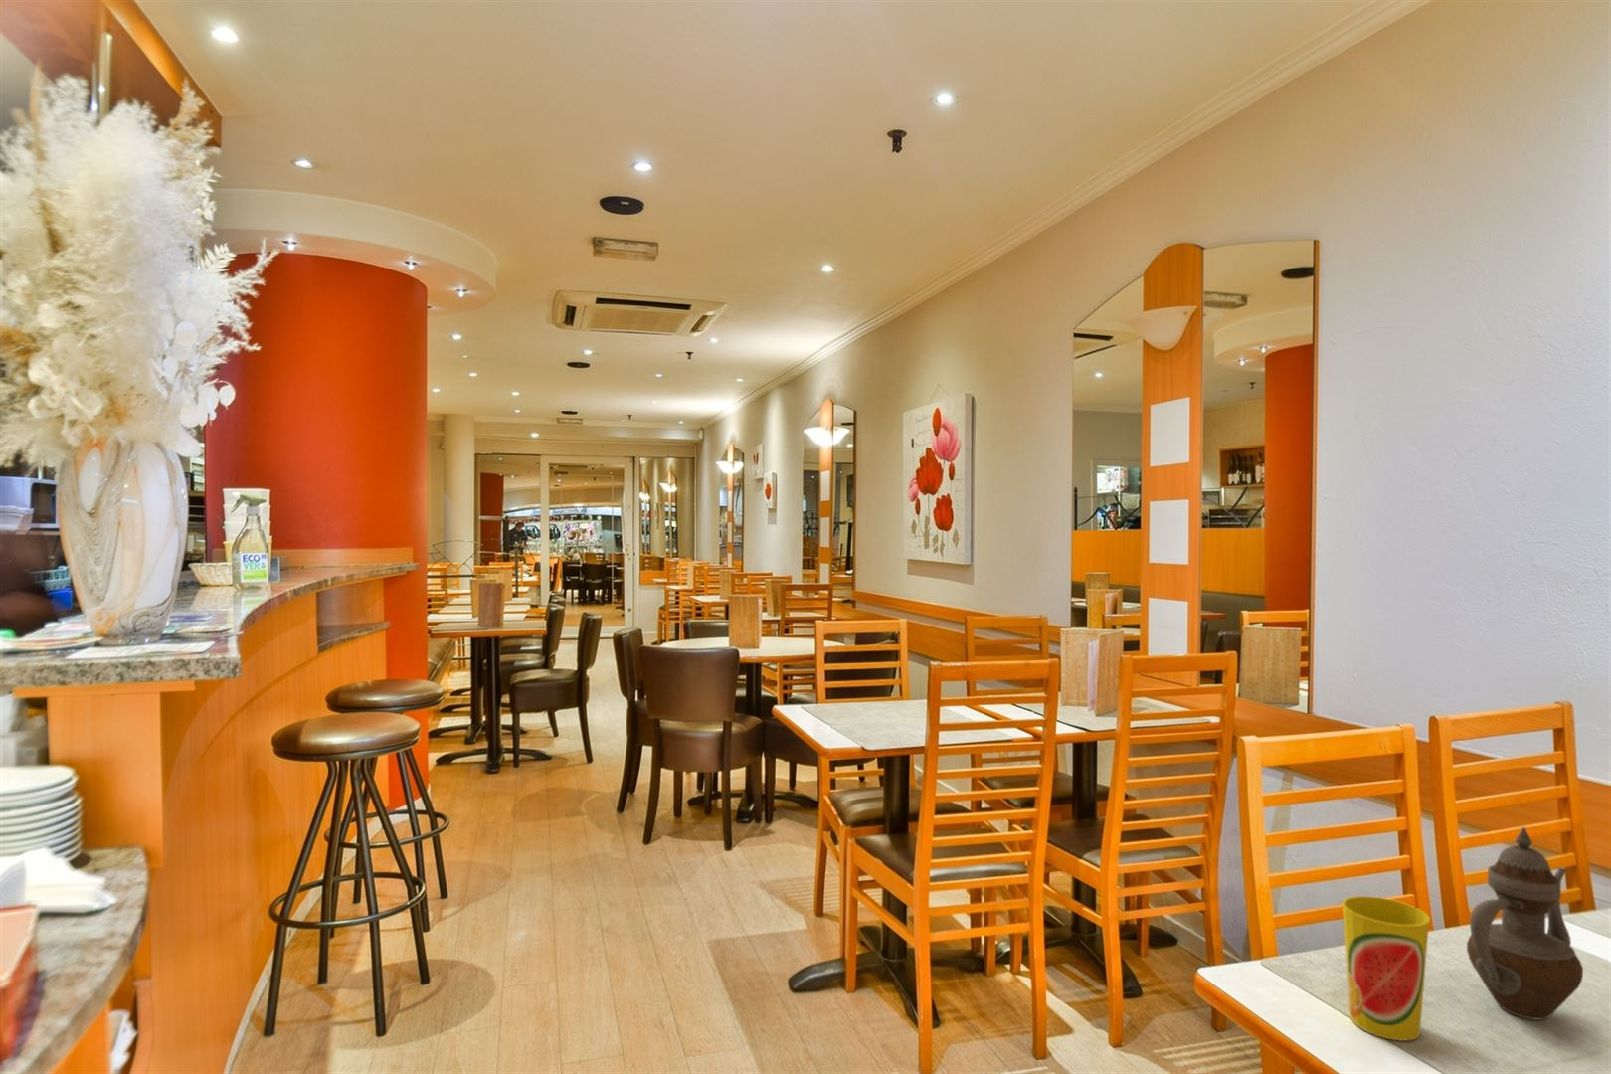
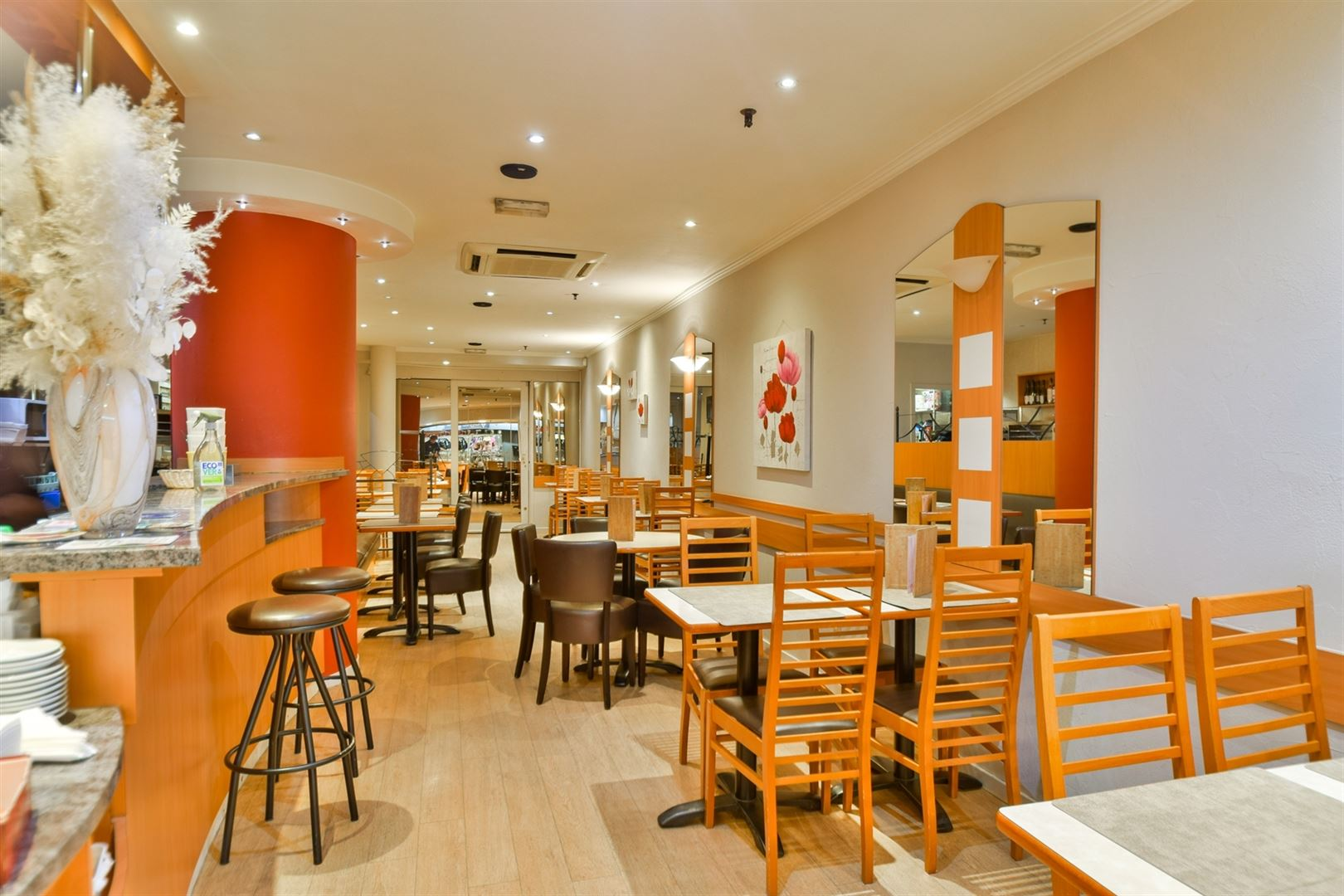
- teapot [1466,826,1585,1021]
- cup [1341,895,1431,1042]
